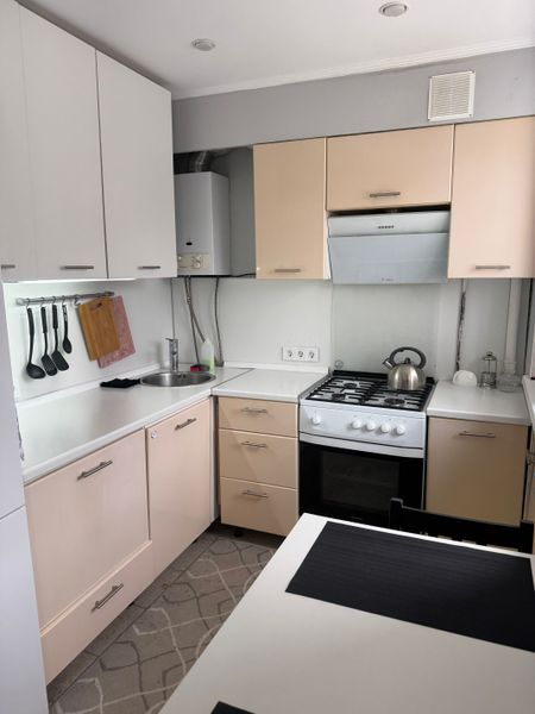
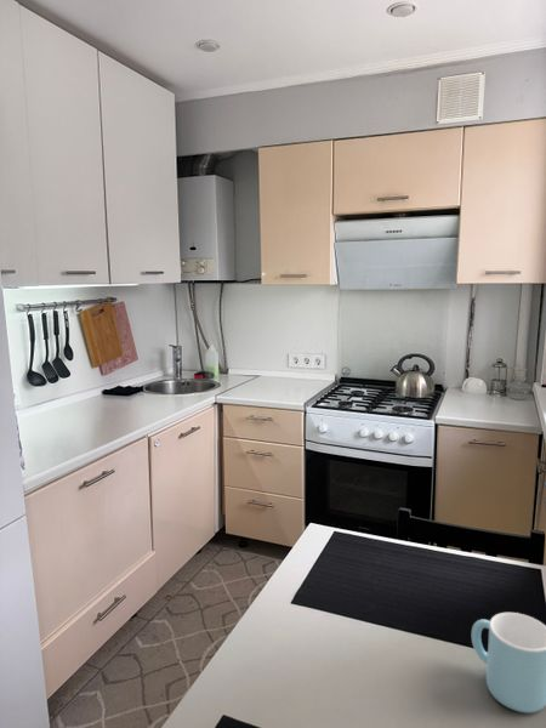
+ mug [471,612,546,713]
